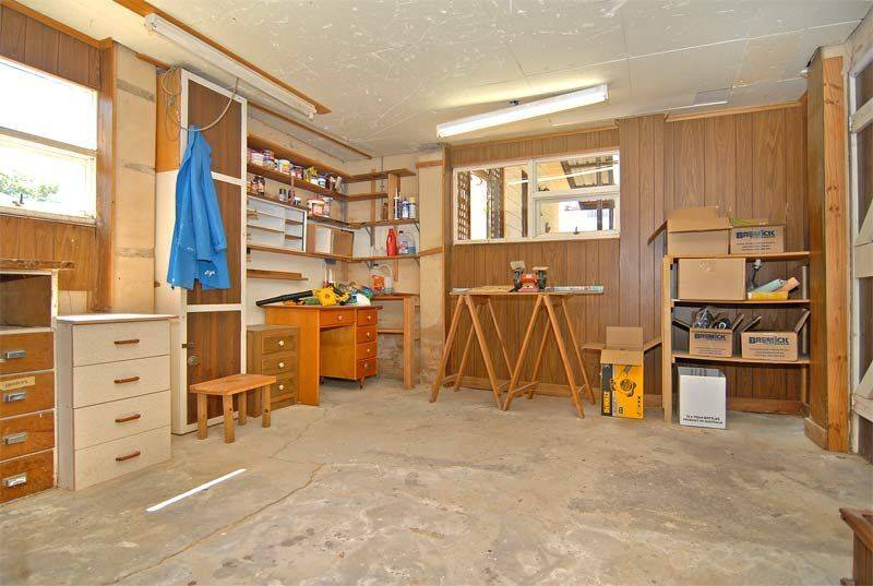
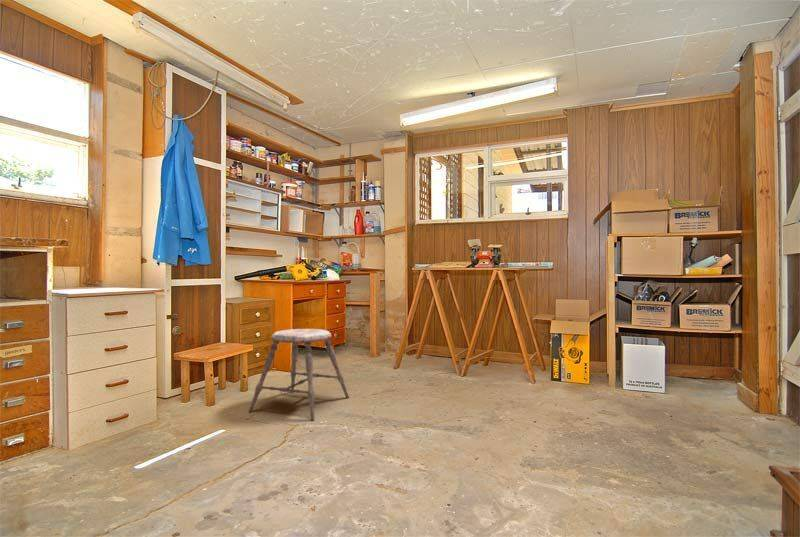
+ stool [248,328,350,422]
